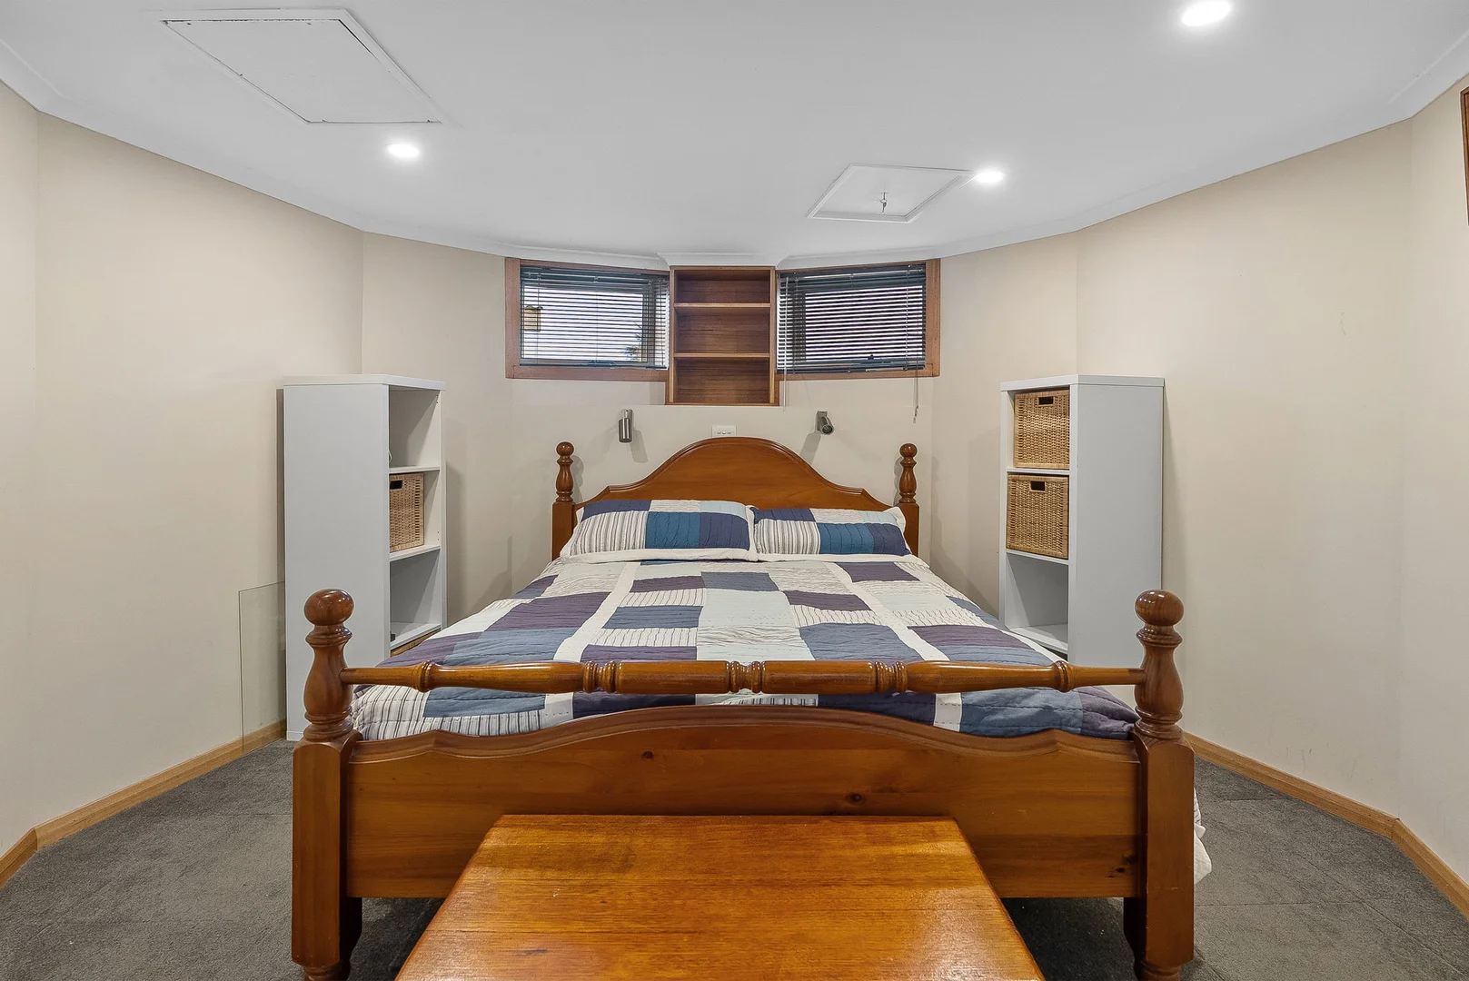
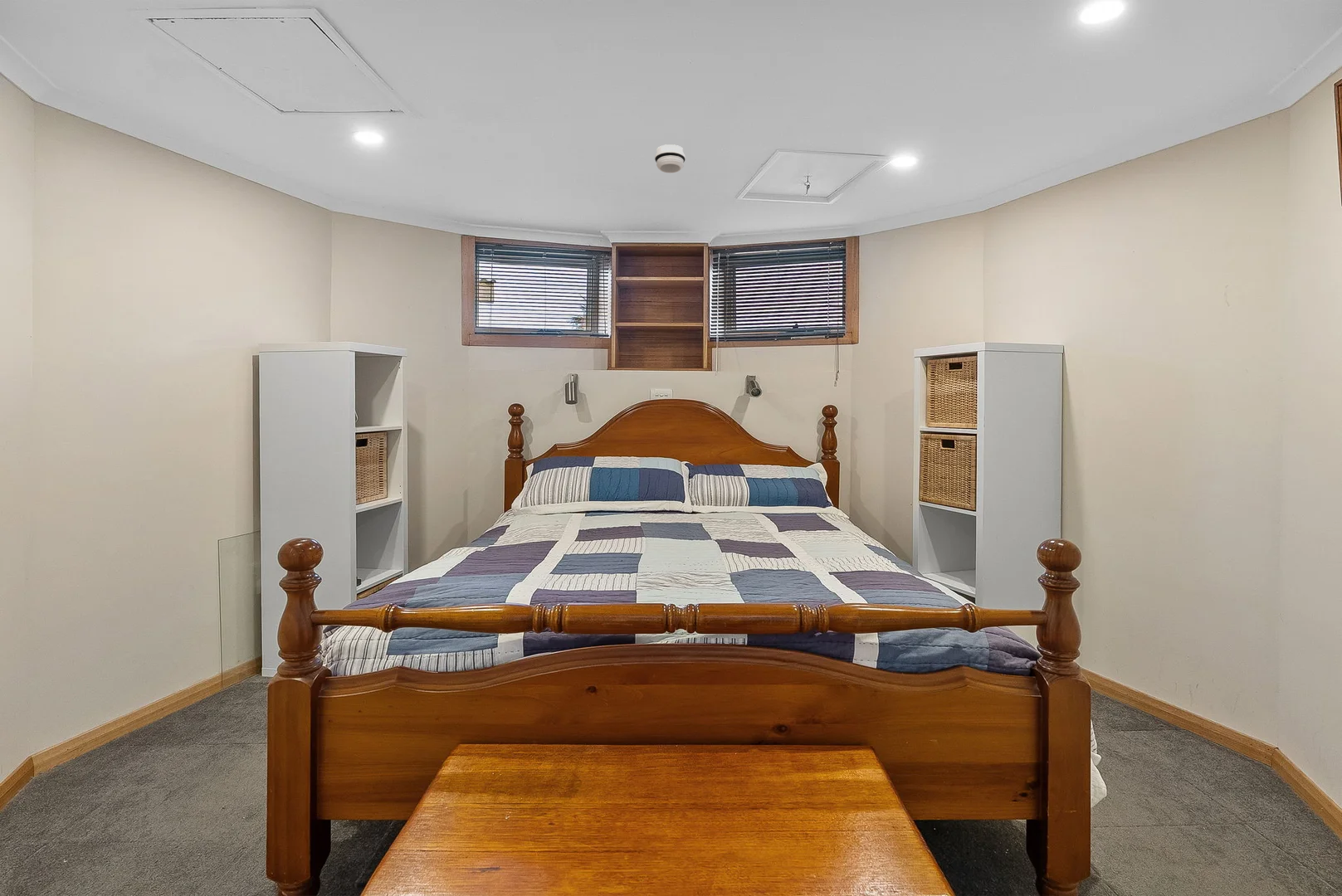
+ smoke detector [654,144,686,173]
